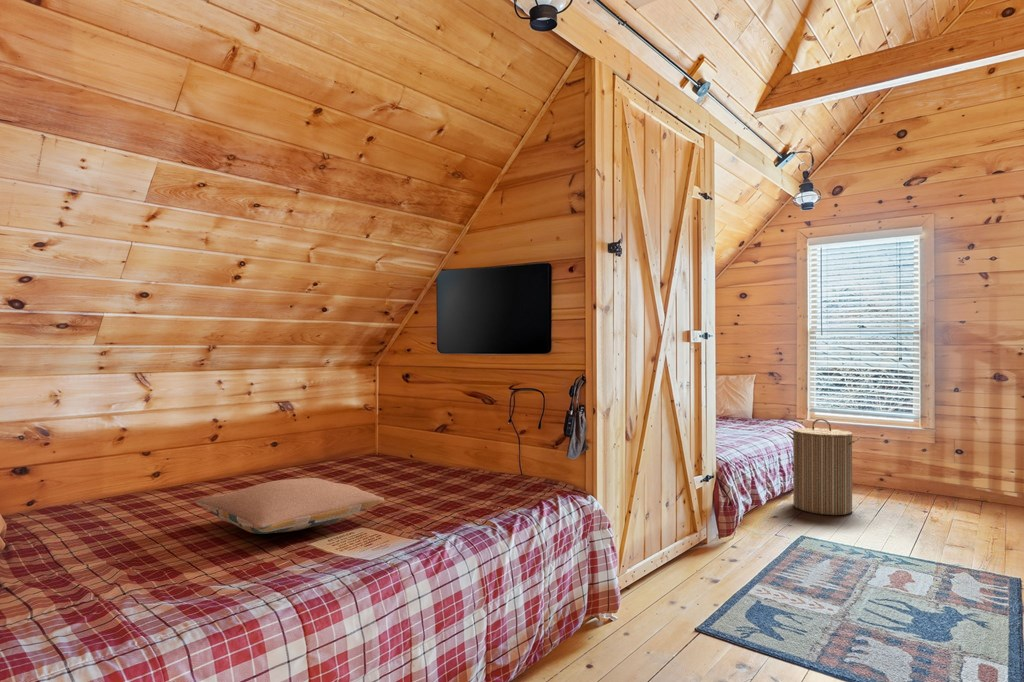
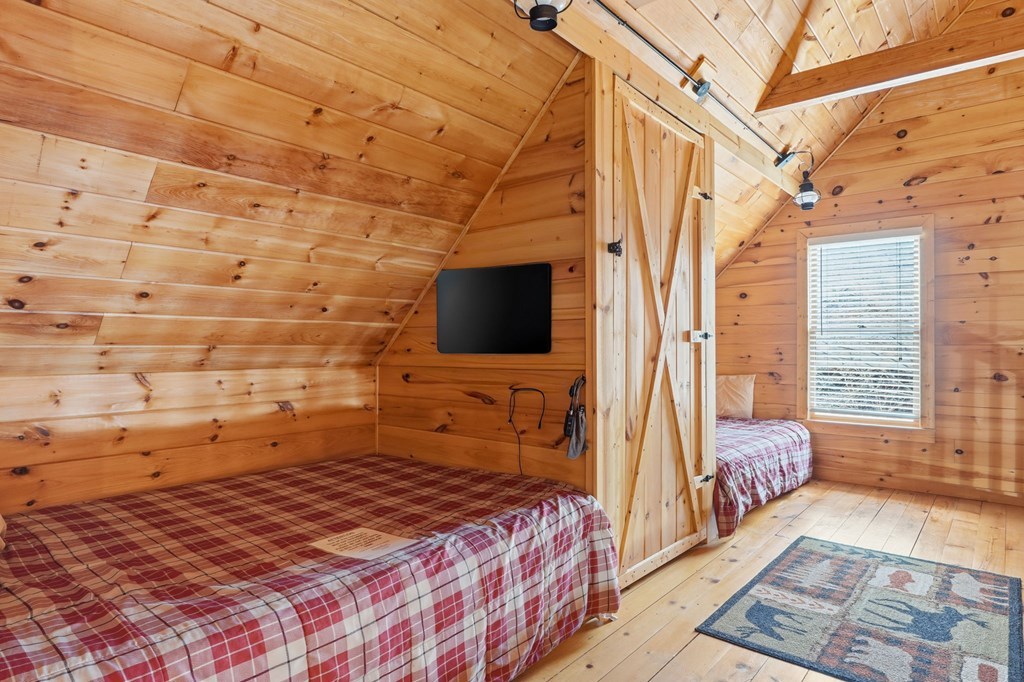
- laundry hamper [786,418,861,516]
- pillow [195,477,385,535]
